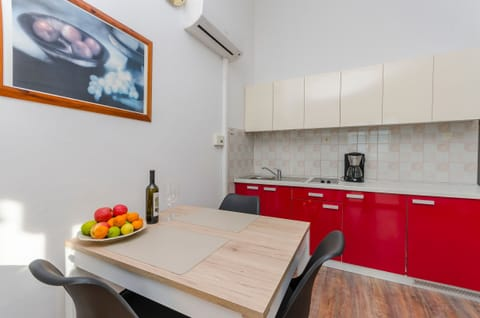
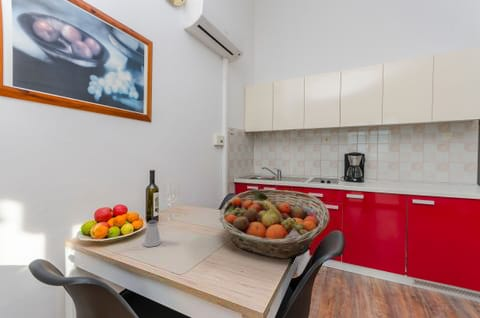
+ fruit basket [218,188,330,260]
+ saltshaker [143,219,162,248]
